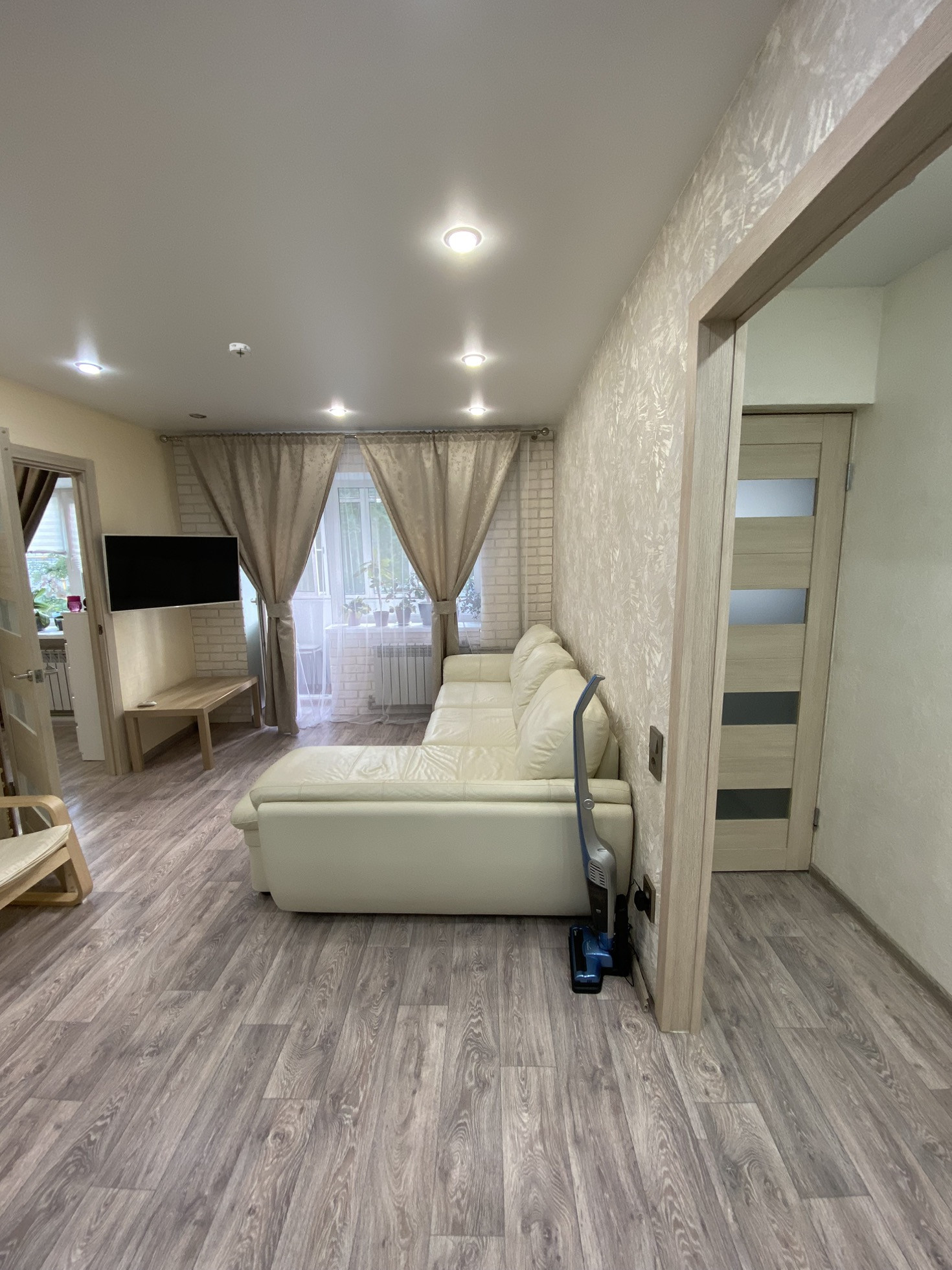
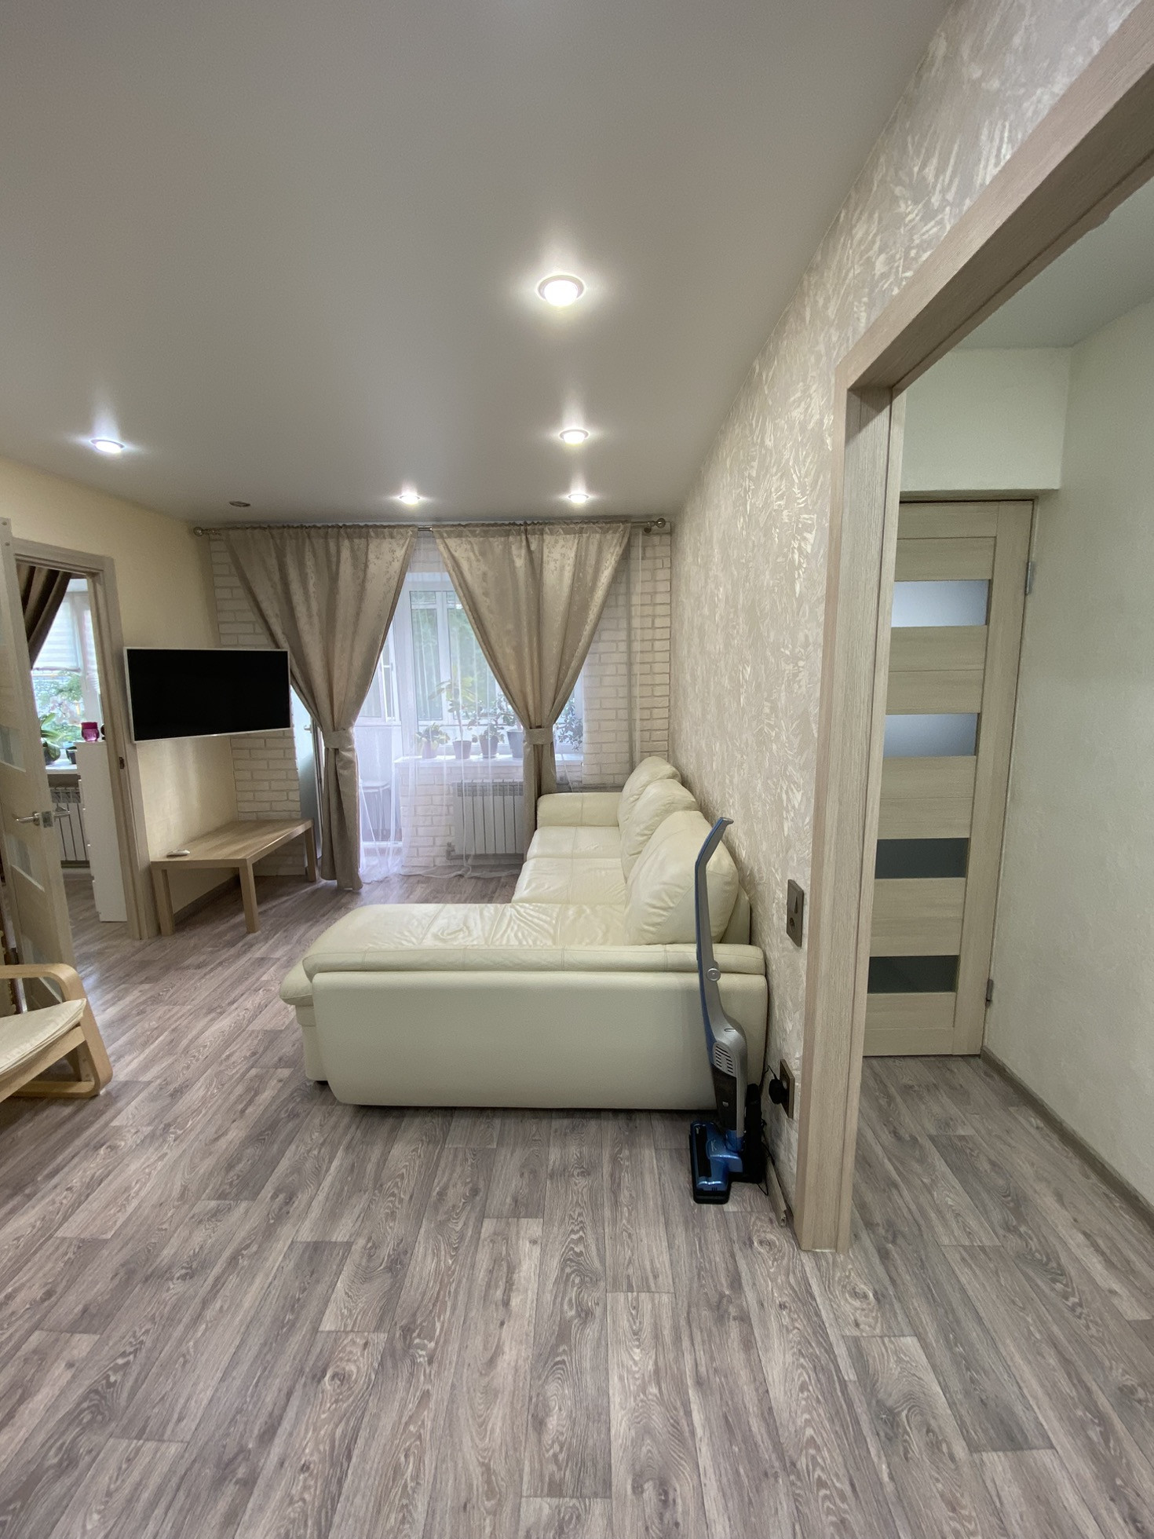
- smoke detector [227,342,254,358]
